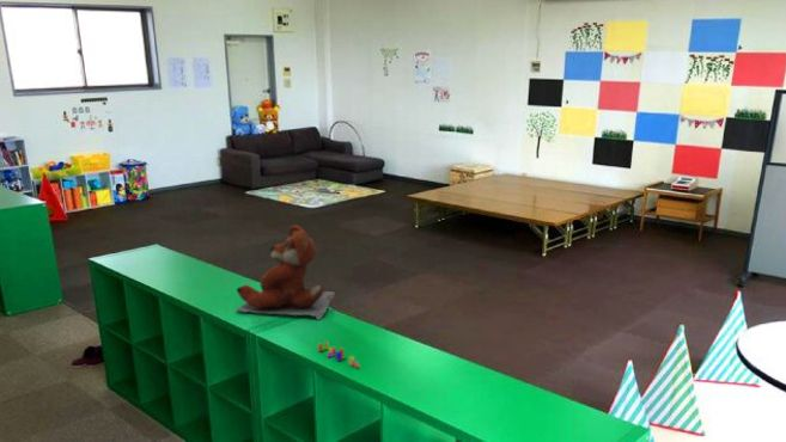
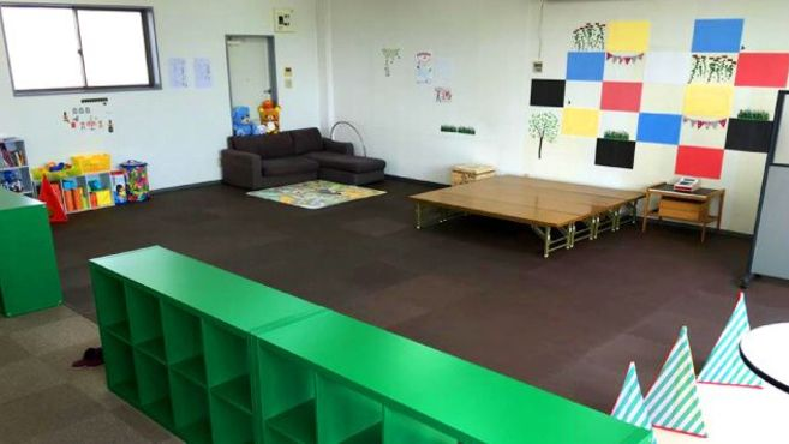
- toy blocks [317,340,360,369]
- stuffed animal [234,223,336,320]
